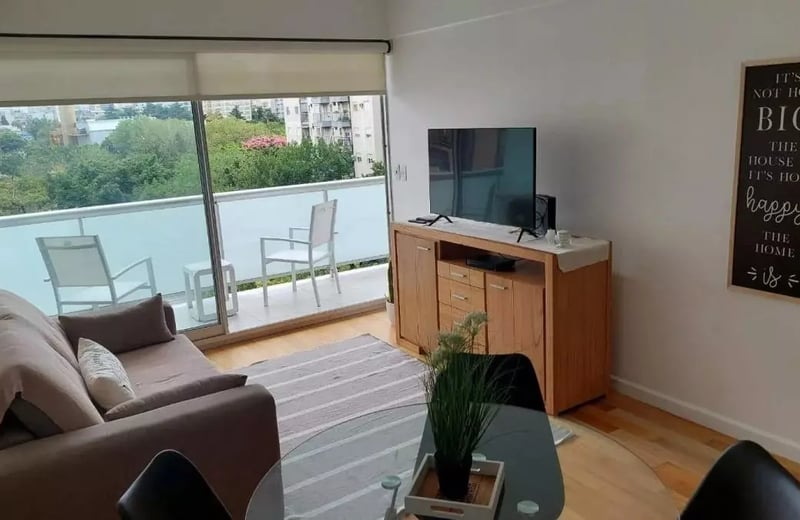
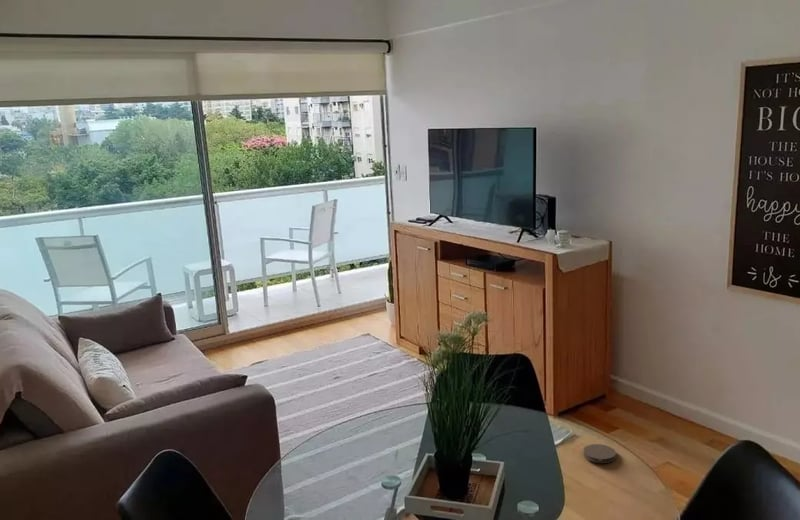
+ coaster [582,443,617,464]
